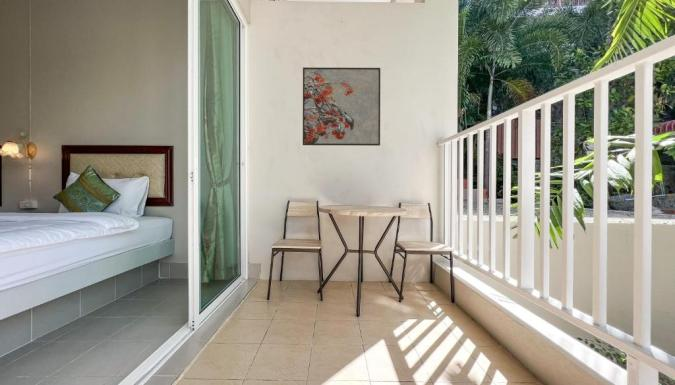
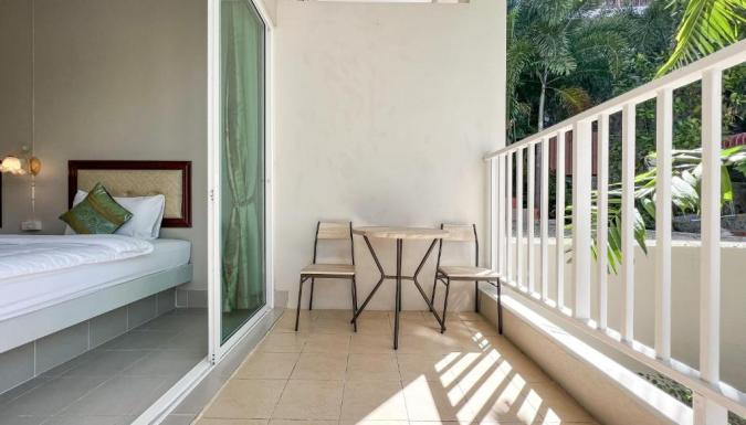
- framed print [302,66,381,147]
